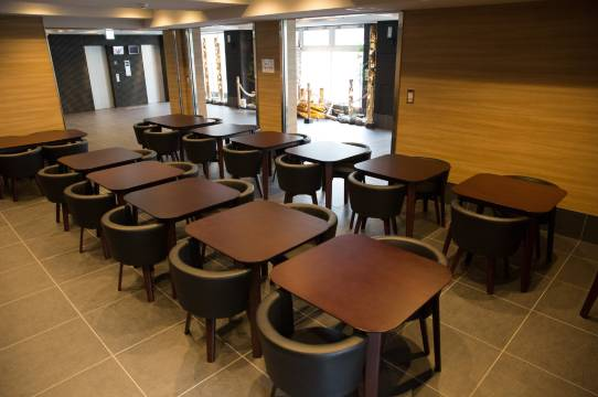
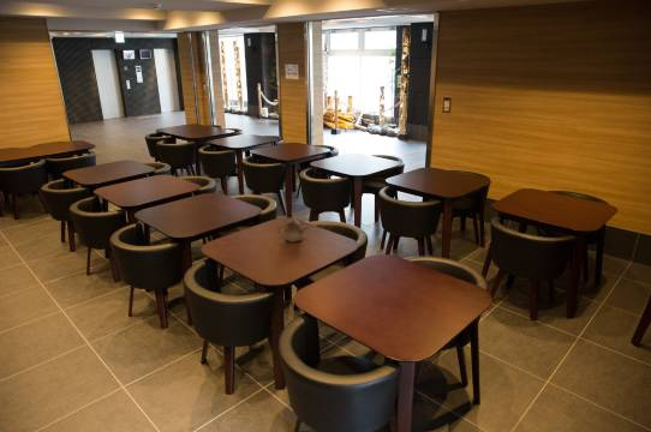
+ teapot [276,217,307,244]
